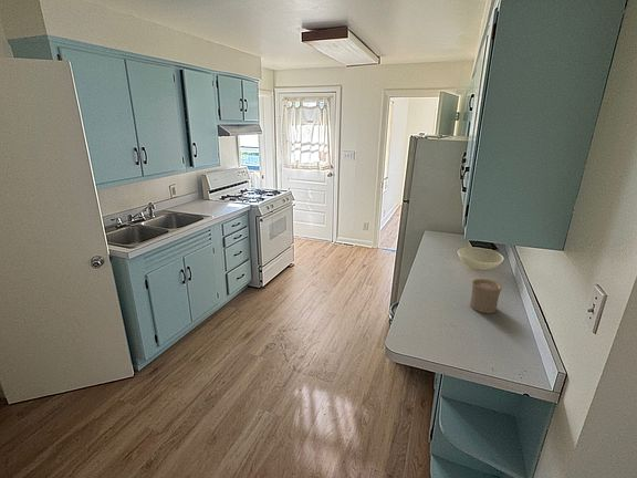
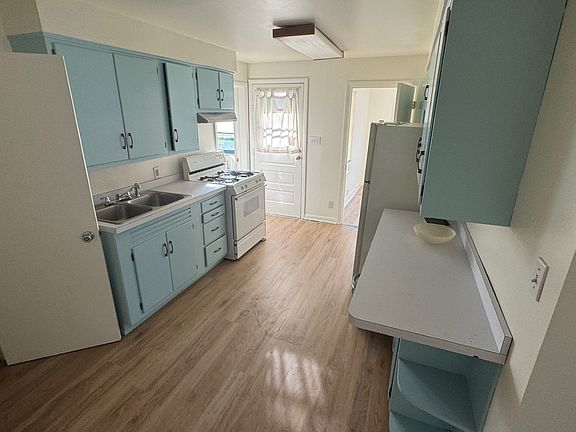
- cup [469,278,503,314]
